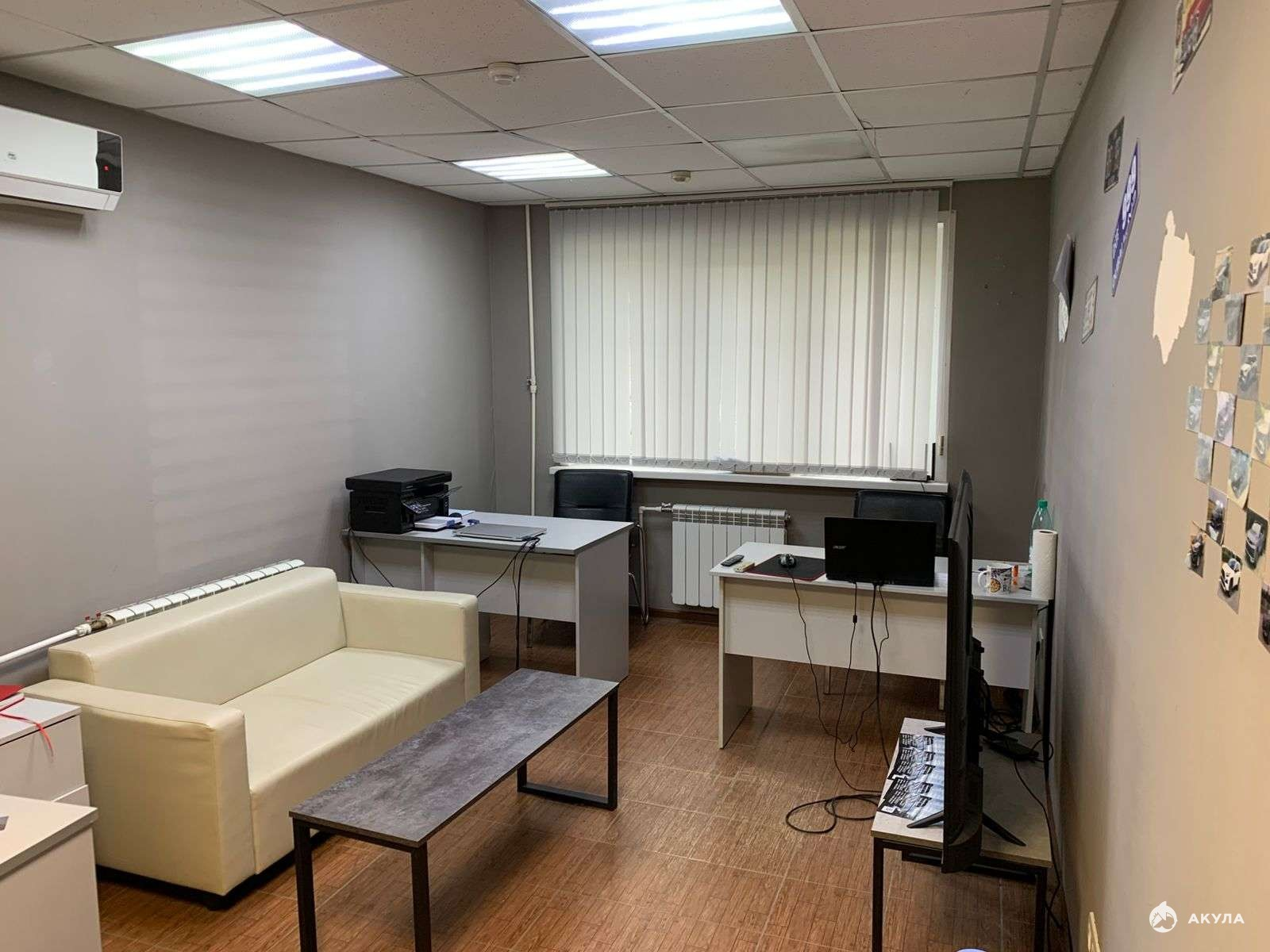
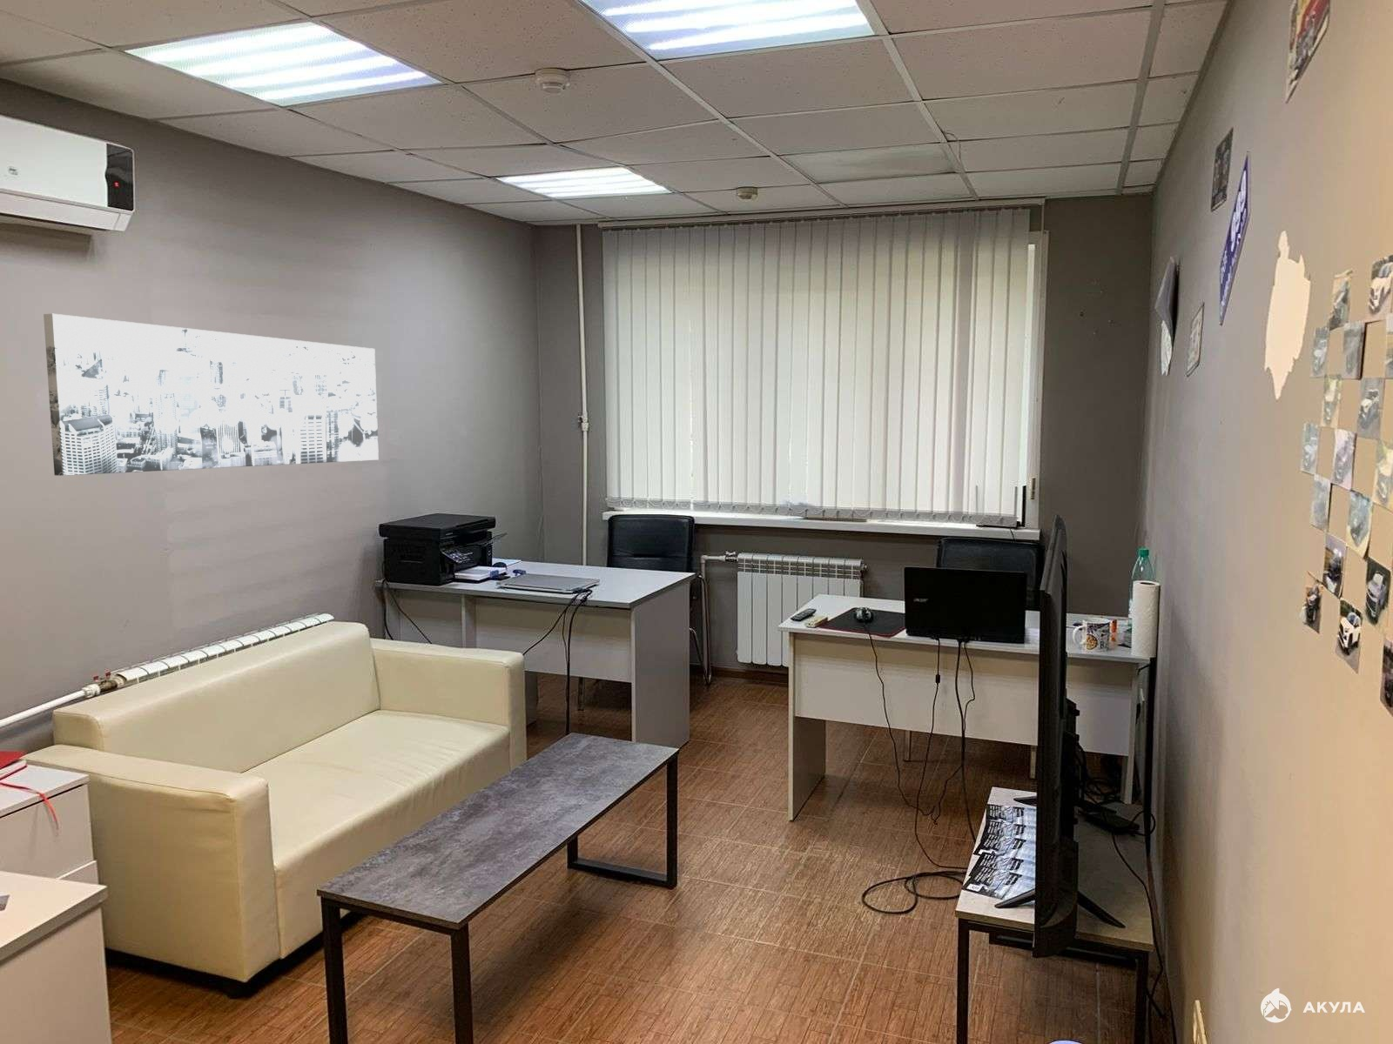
+ wall art [43,313,380,477]
